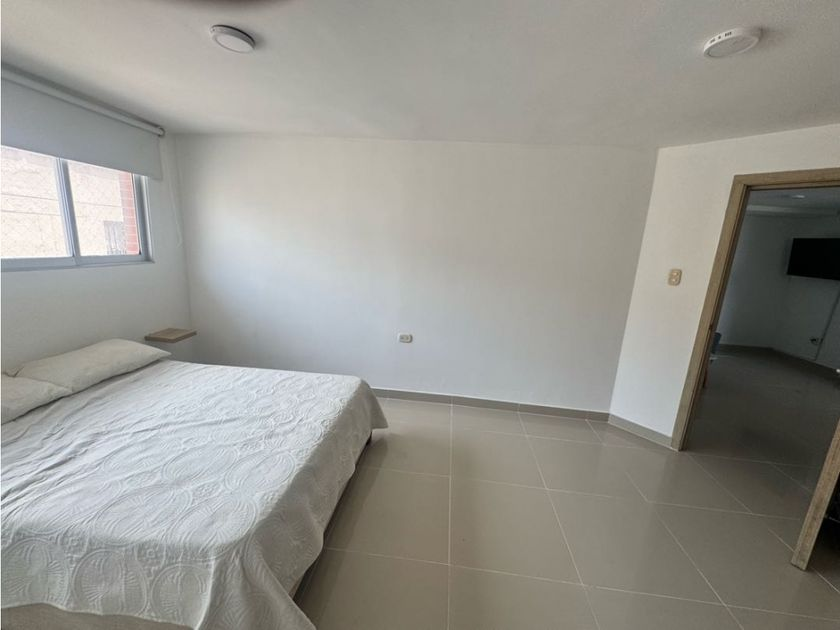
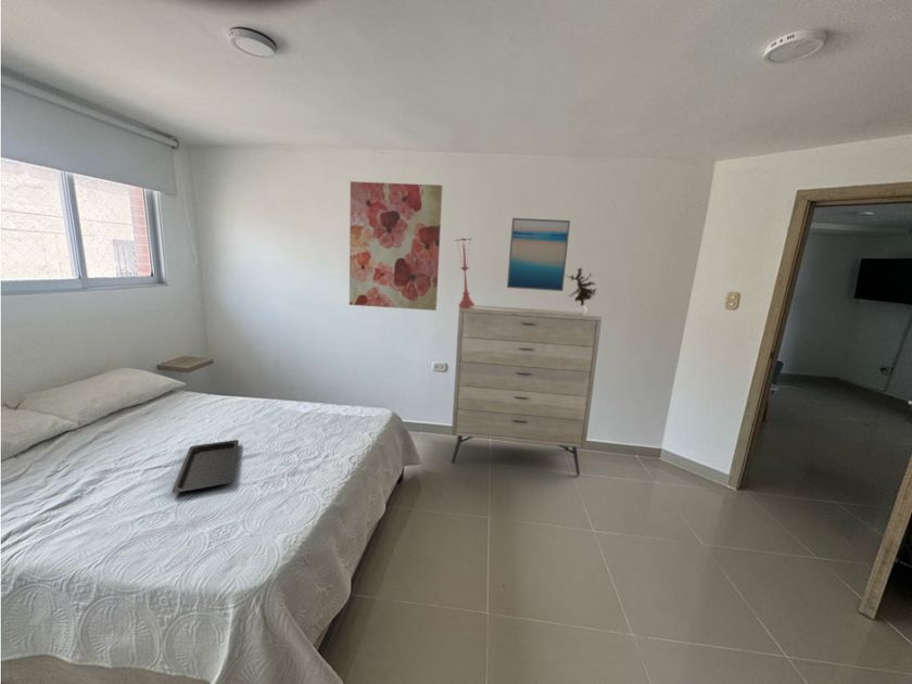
+ potted plant [565,265,599,315]
+ dresser [451,304,603,477]
+ table lamp [454,237,476,308]
+ wall art [506,217,571,292]
+ wall art [349,180,443,312]
+ serving tray [170,439,240,494]
